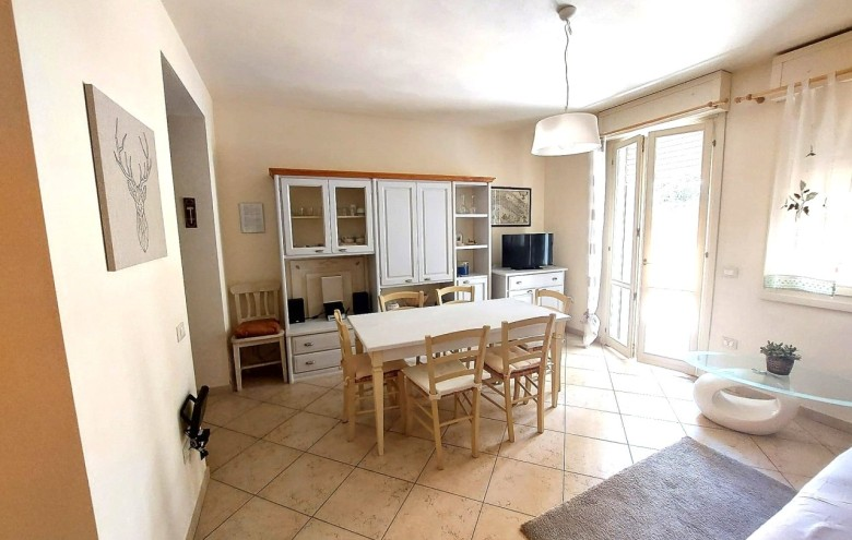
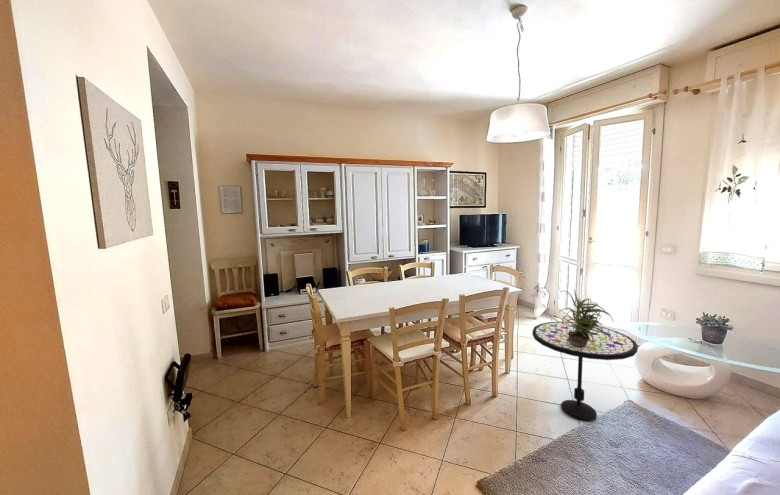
+ side table [531,321,639,422]
+ potted plant [558,289,614,347]
